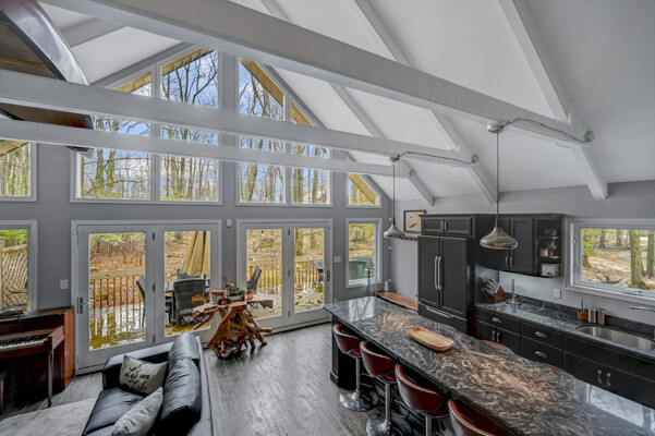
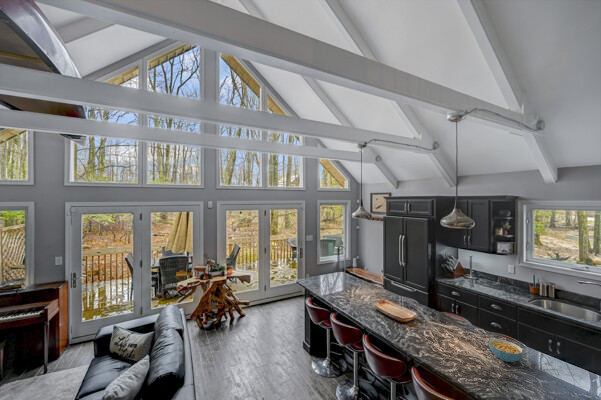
+ cereal bowl [488,338,524,363]
